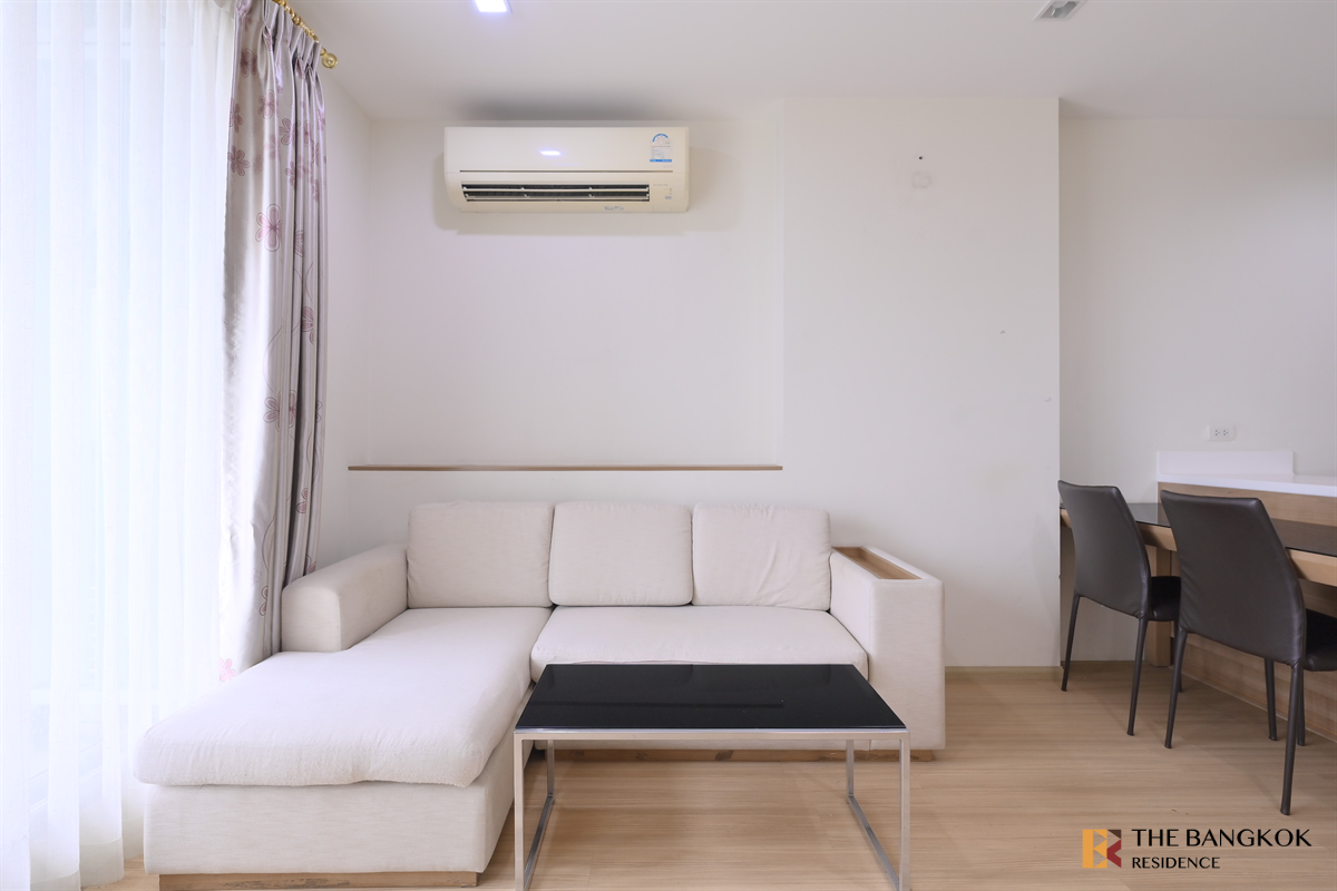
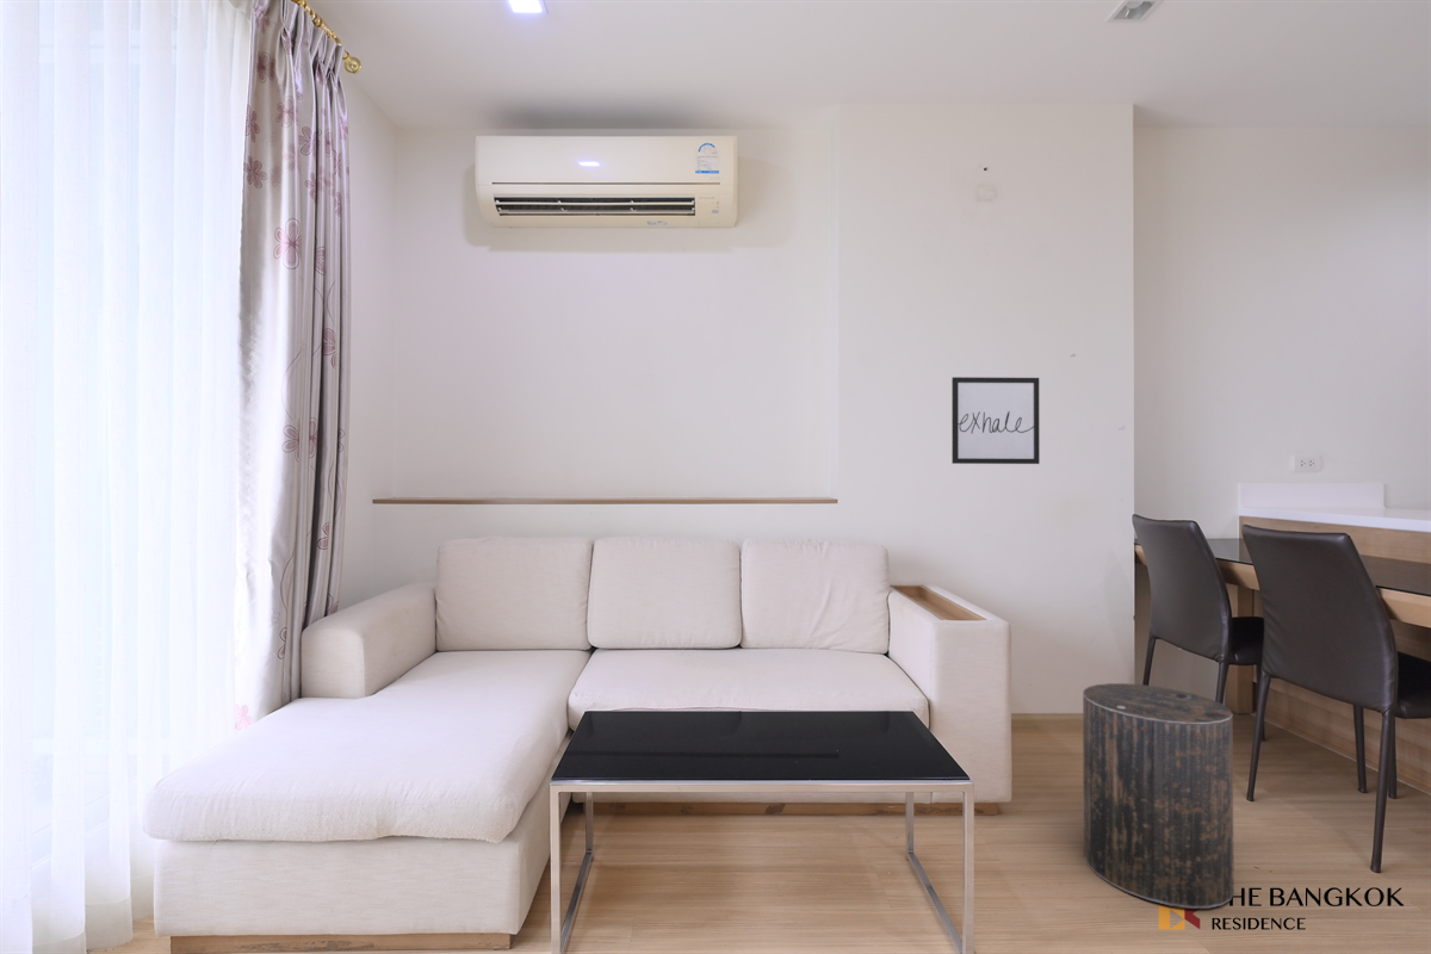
+ stool [1082,682,1235,910]
+ wall art [950,376,1041,465]
